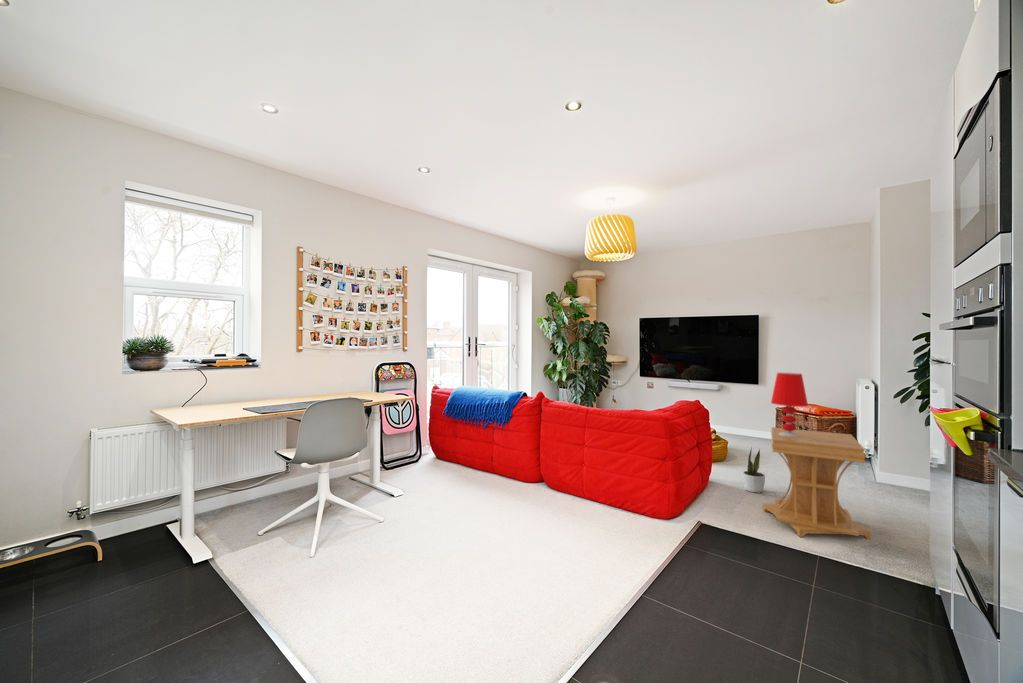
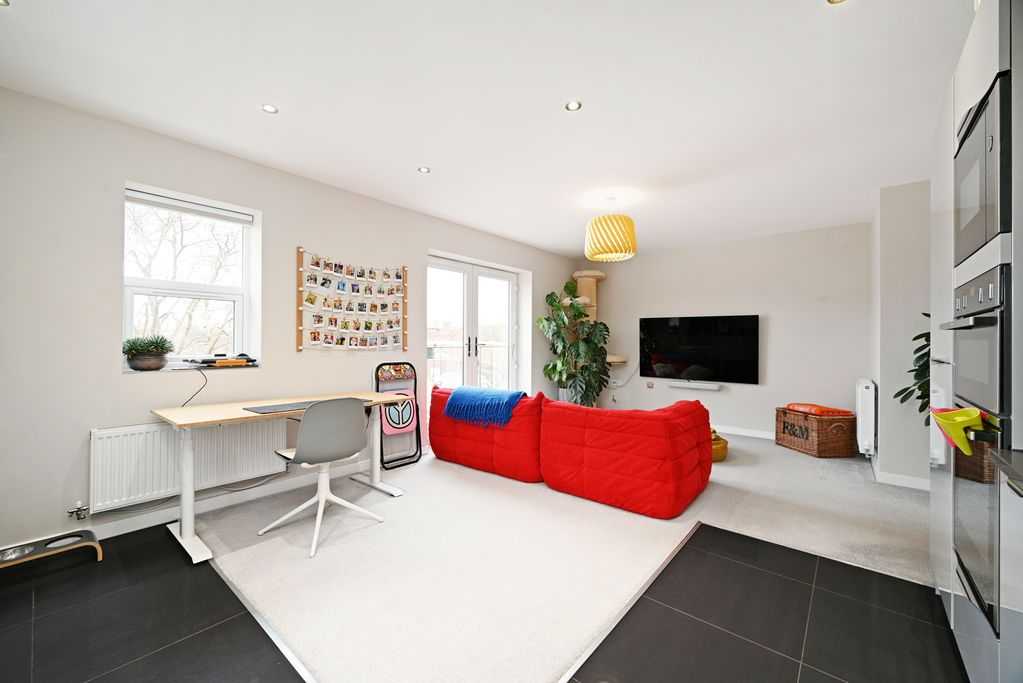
- potted plant [742,446,766,494]
- side table [762,426,872,540]
- table lamp [770,372,809,437]
